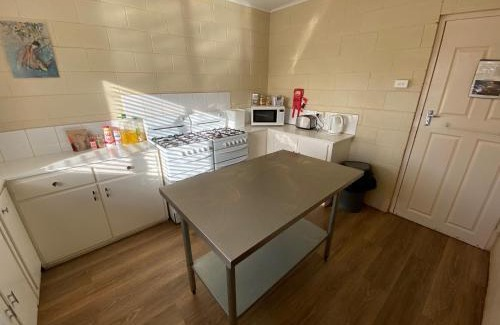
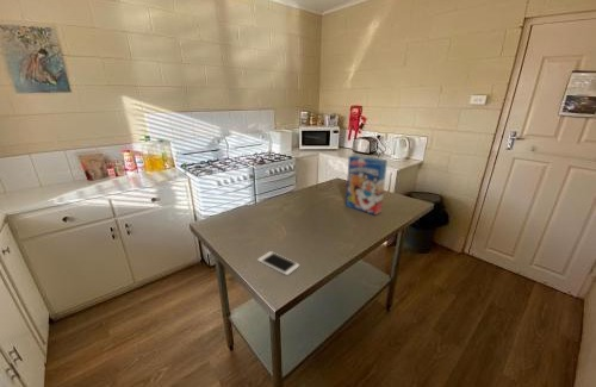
+ cell phone [256,250,300,276]
+ cereal box [344,154,389,217]
